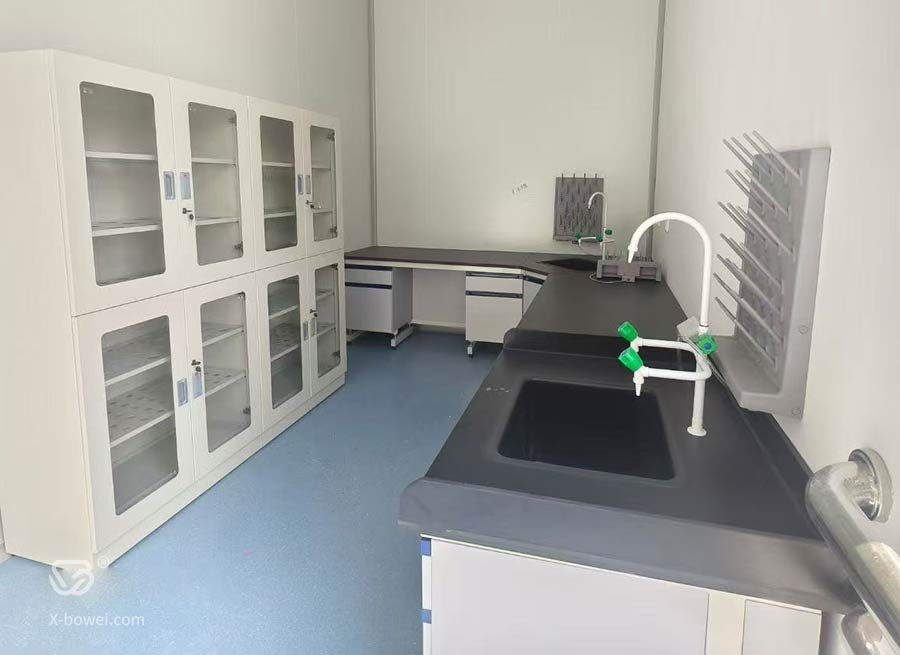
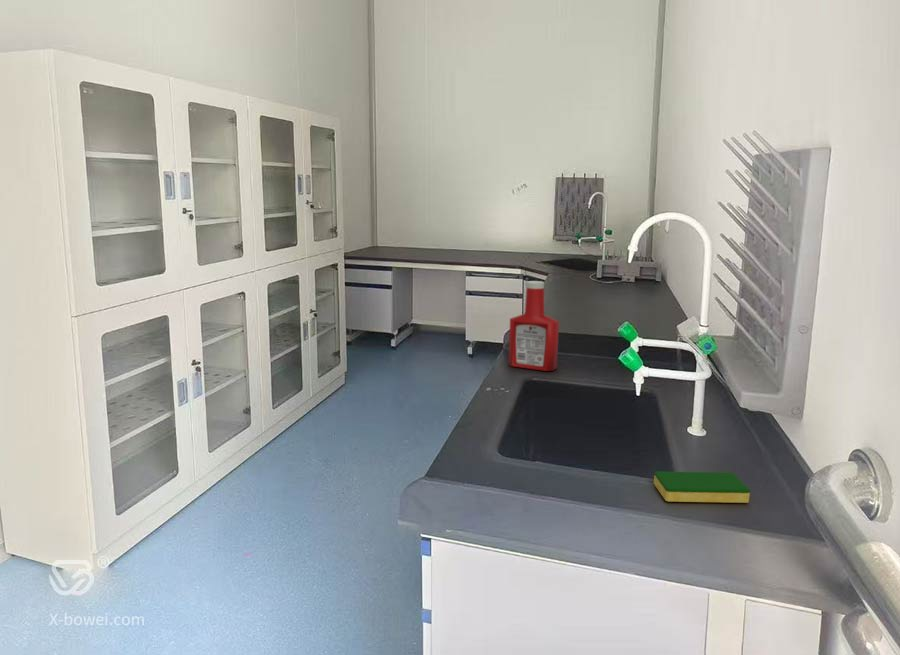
+ soap bottle [508,280,560,372]
+ dish sponge [653,471,751,504]
